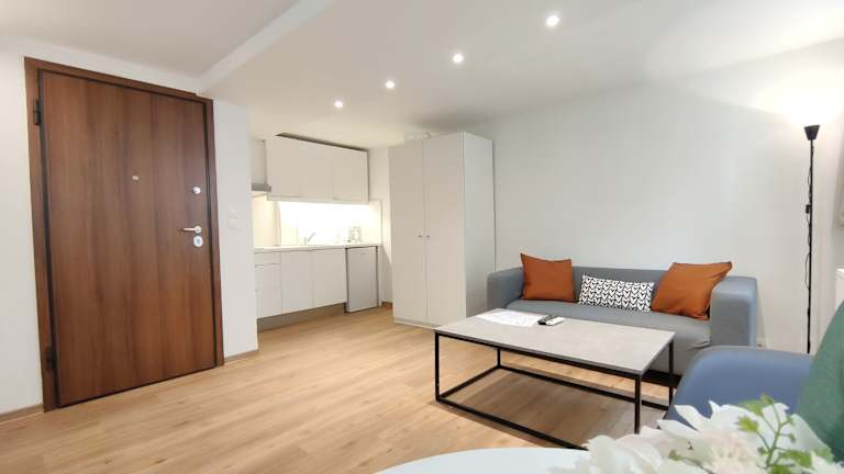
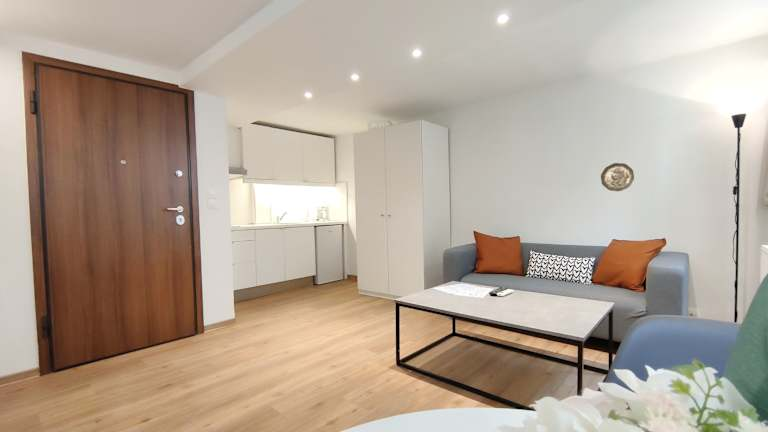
+ decorative plate [600,162,635,192]
